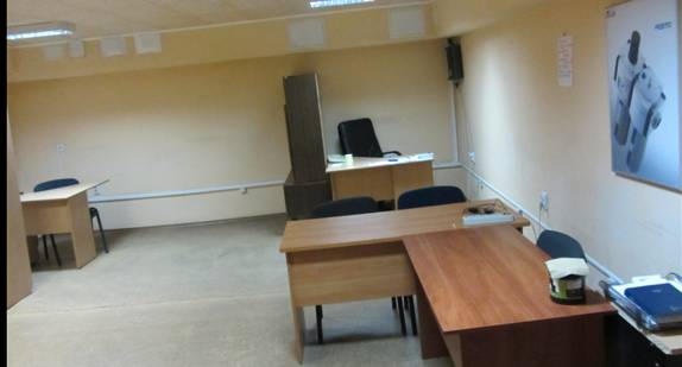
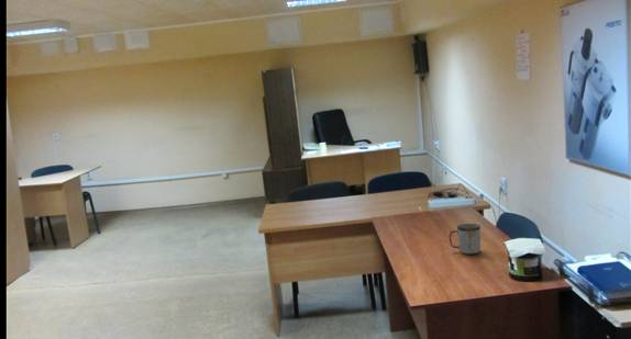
+ mug [449,223,481,256]
